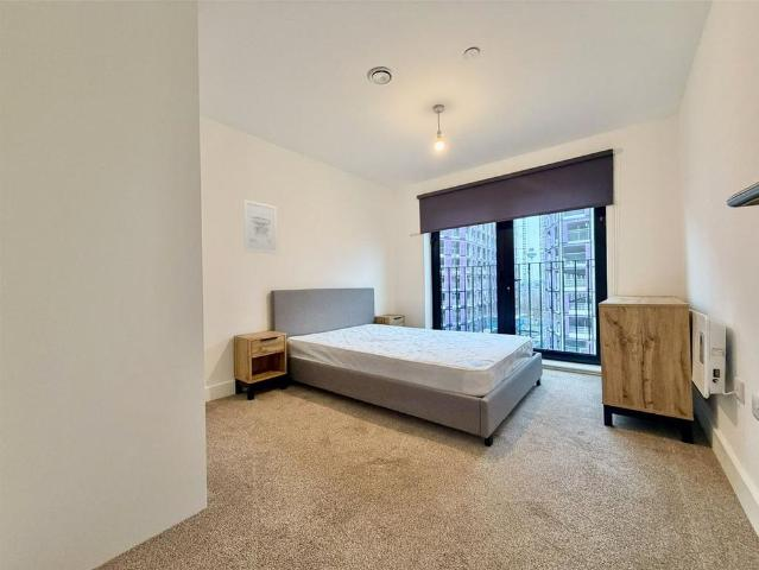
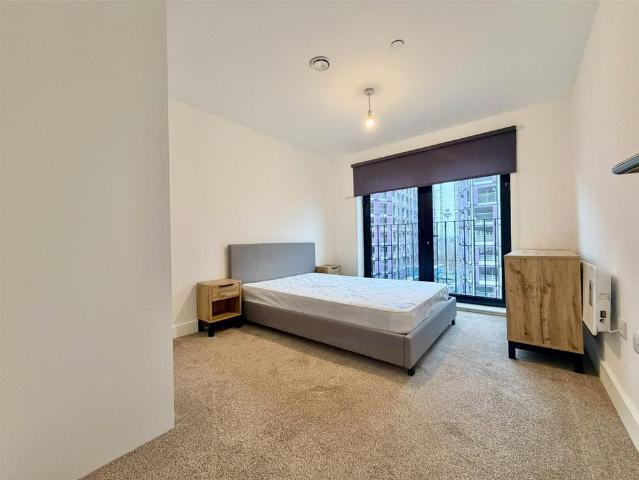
- wall art [242,198,279,255]
